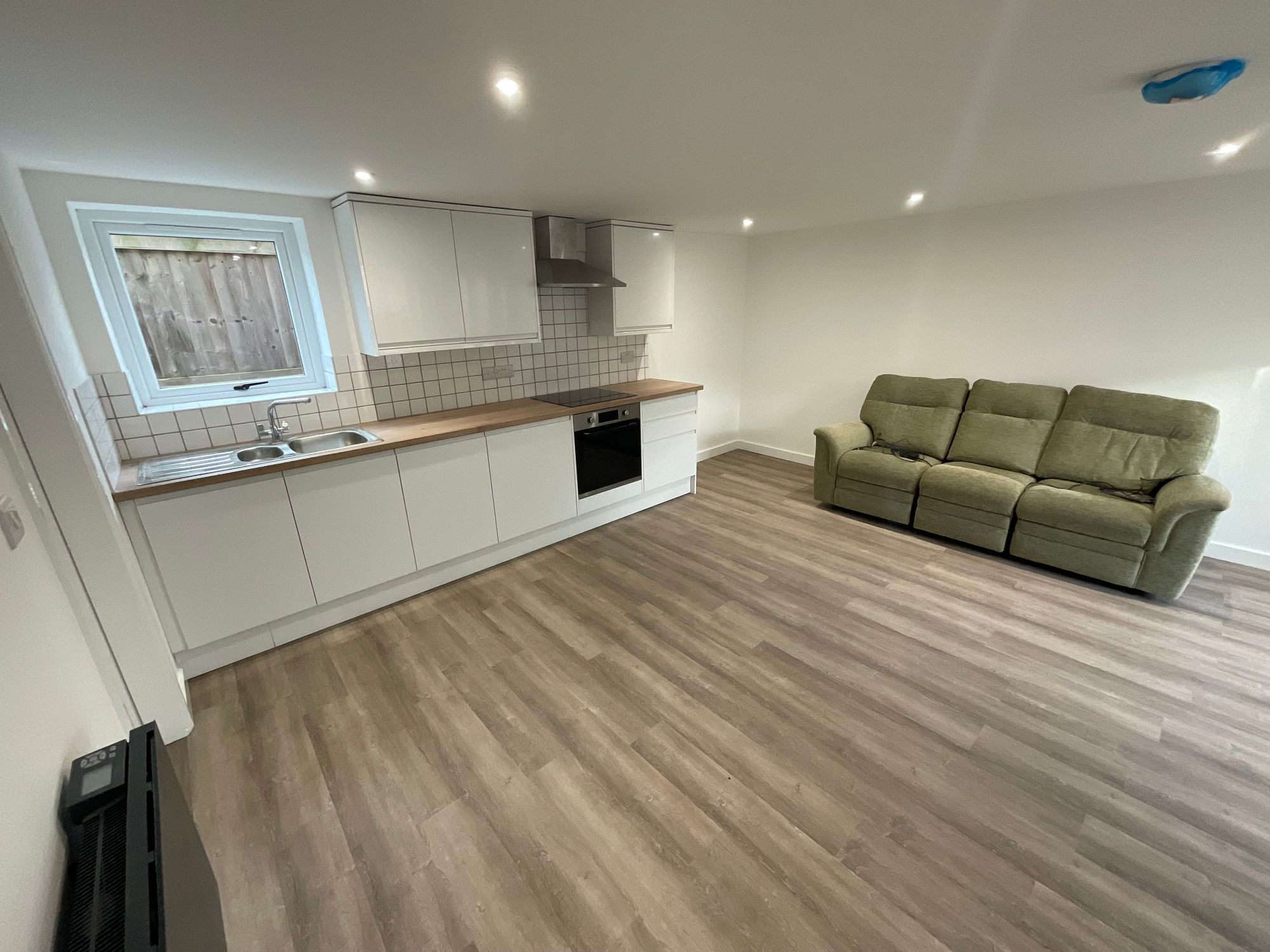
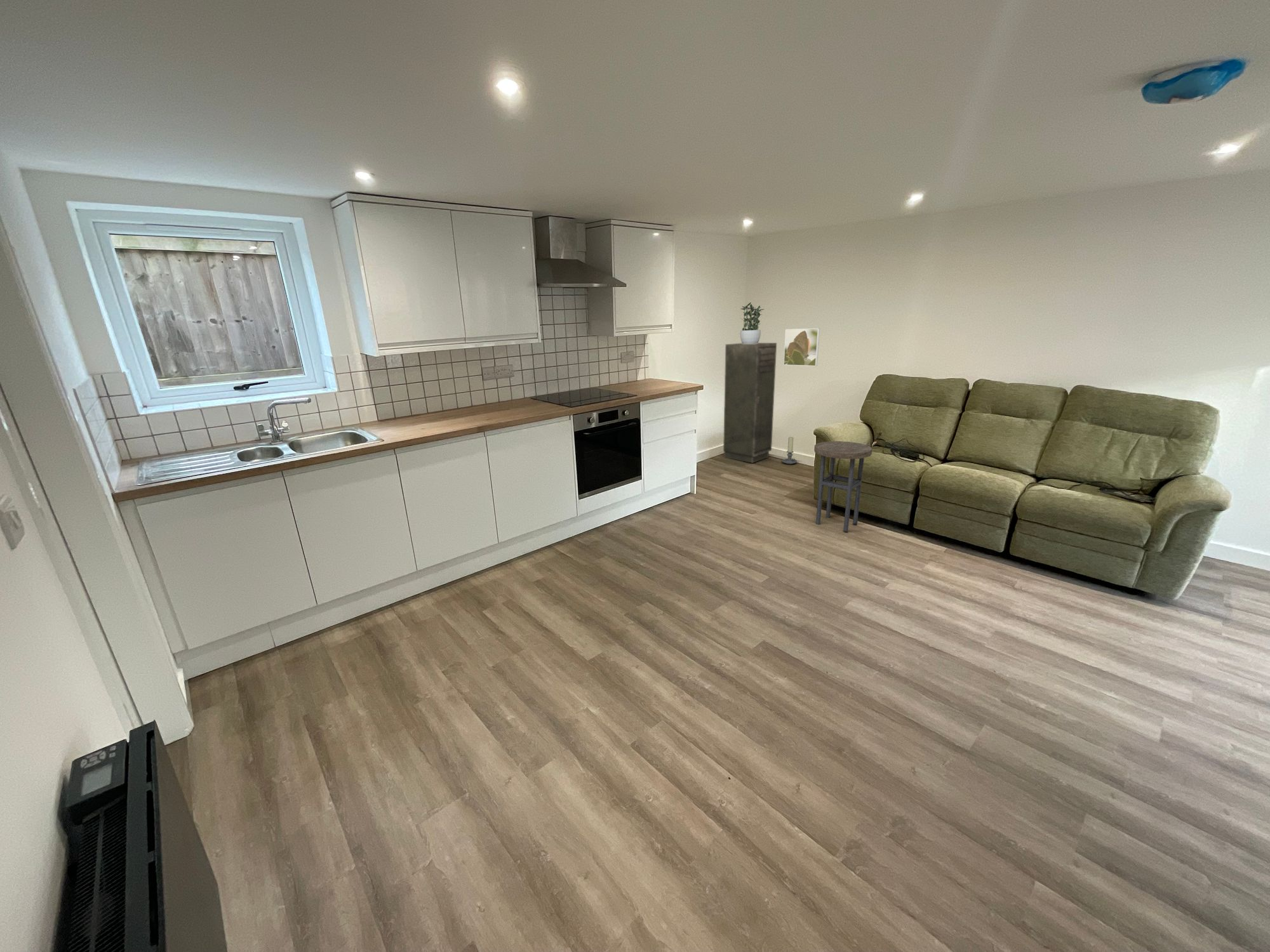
+ side table [813,440,873,532]
+ candle holder [782,437,798,465]
+ storage cabinet [723,342,777,464]
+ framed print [783,327,820,367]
+ potted plant [740,302,765,344]
